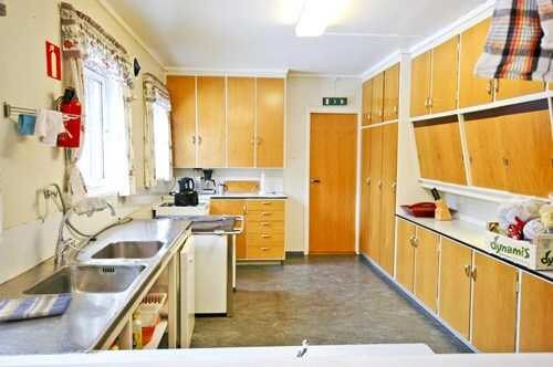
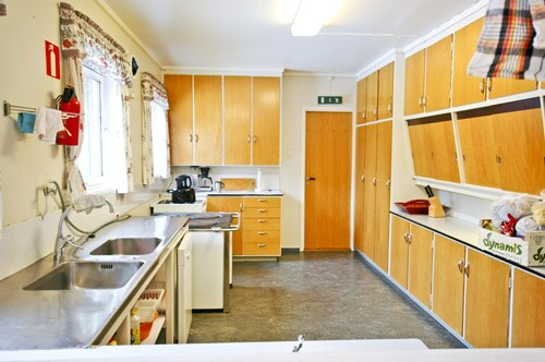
- dish towel [0,292,74,322]
